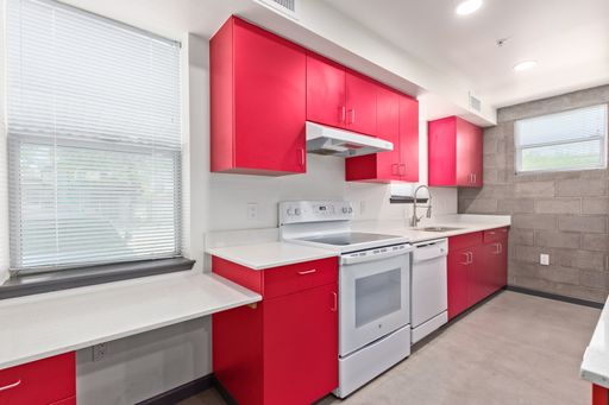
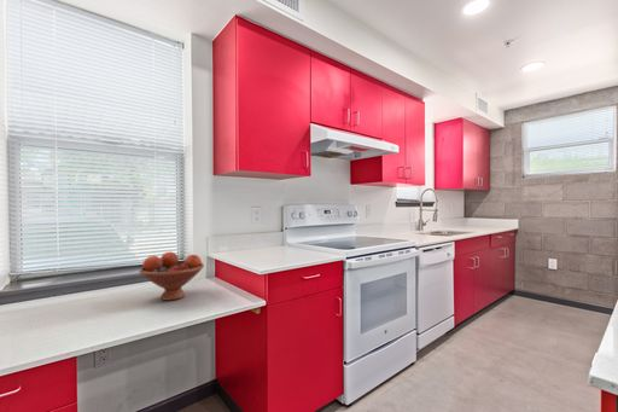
+ fruit bowl [138,250,205,302]
